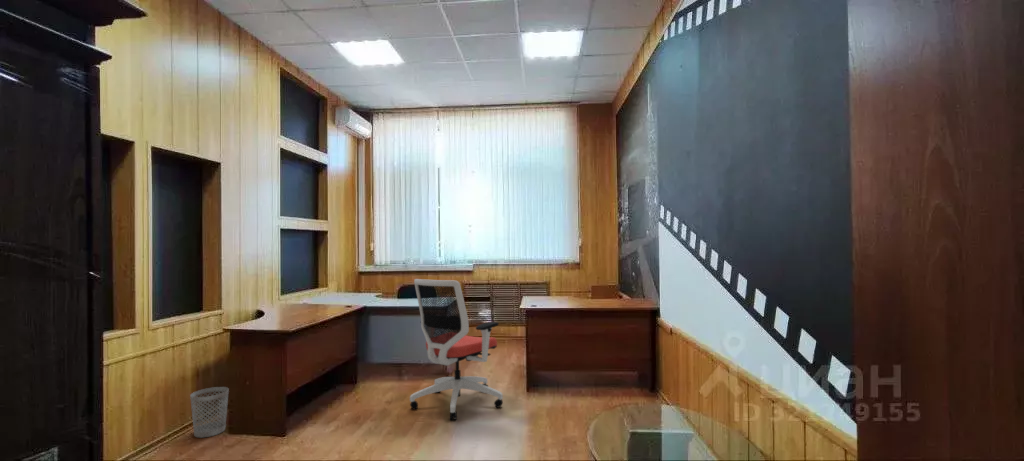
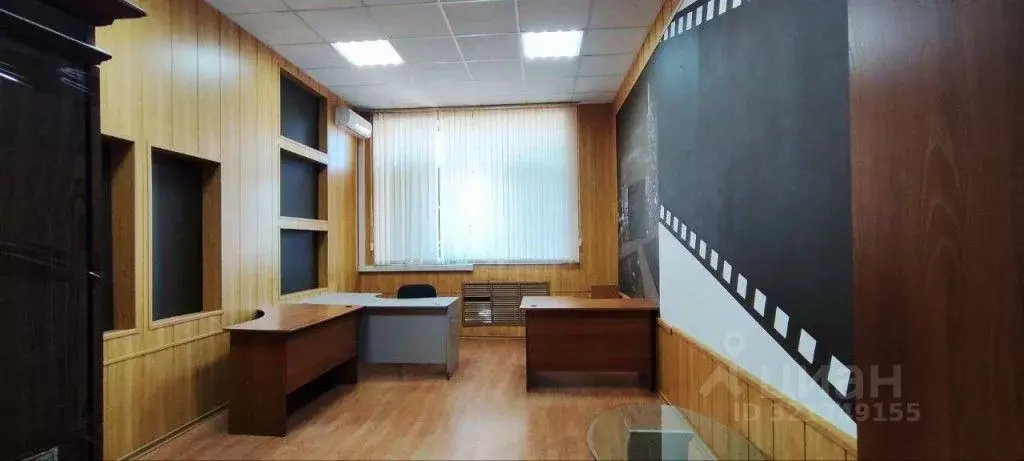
- office chair [409,278,504,421]
- wastebasket [189,386,230,438]
